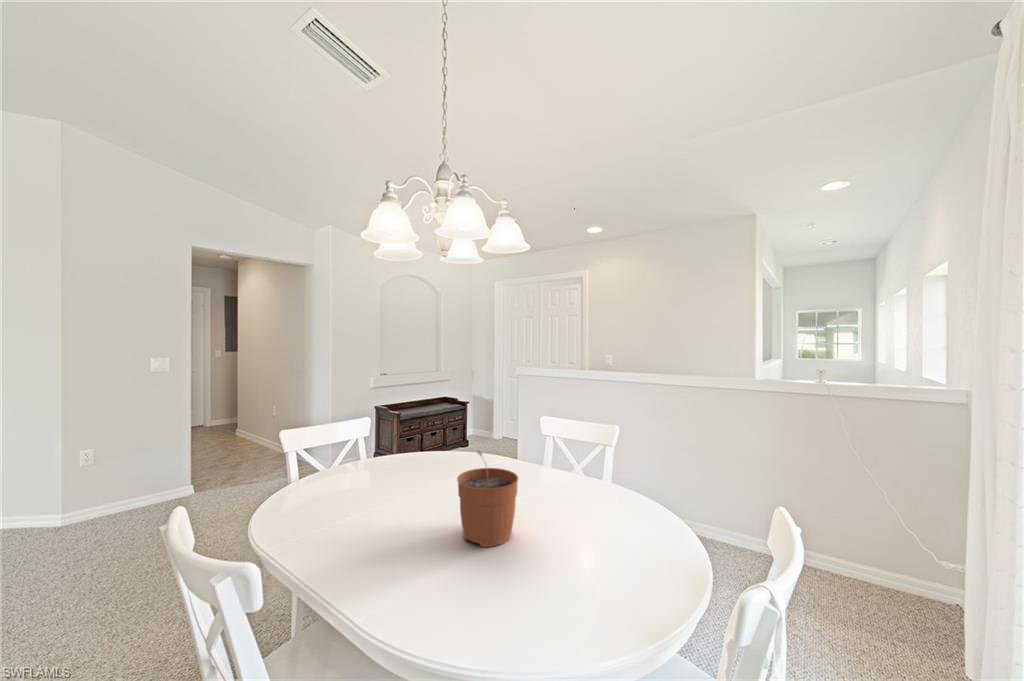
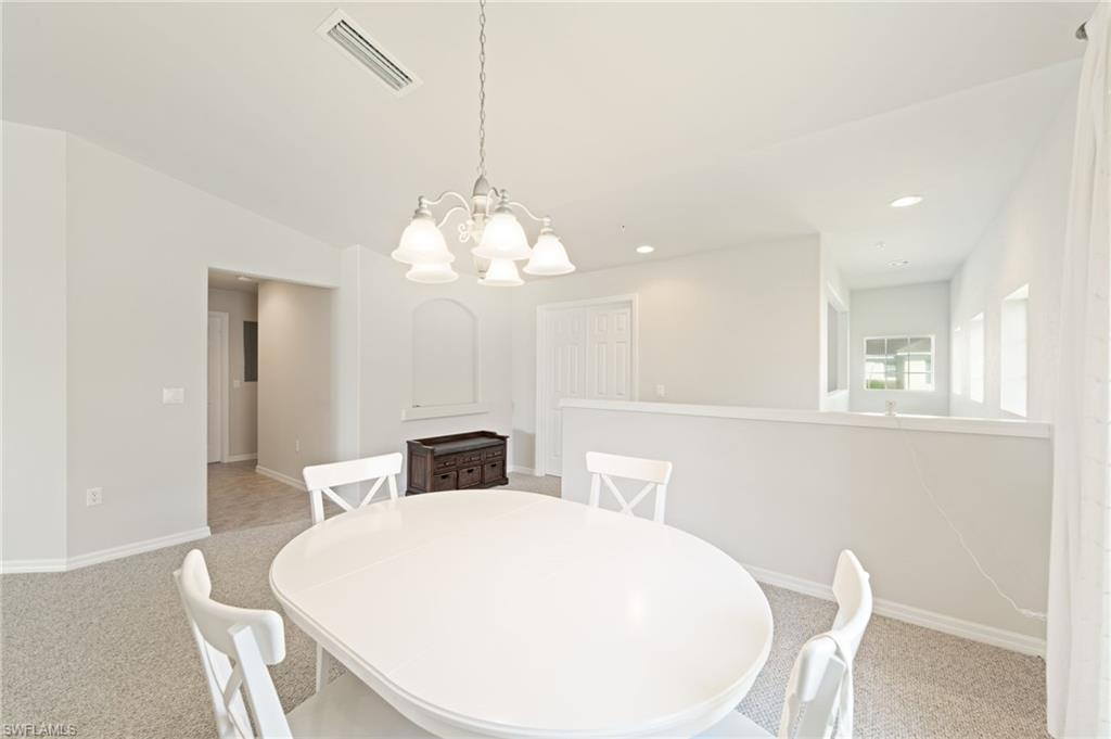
- plant pot [456,449,519,548]
